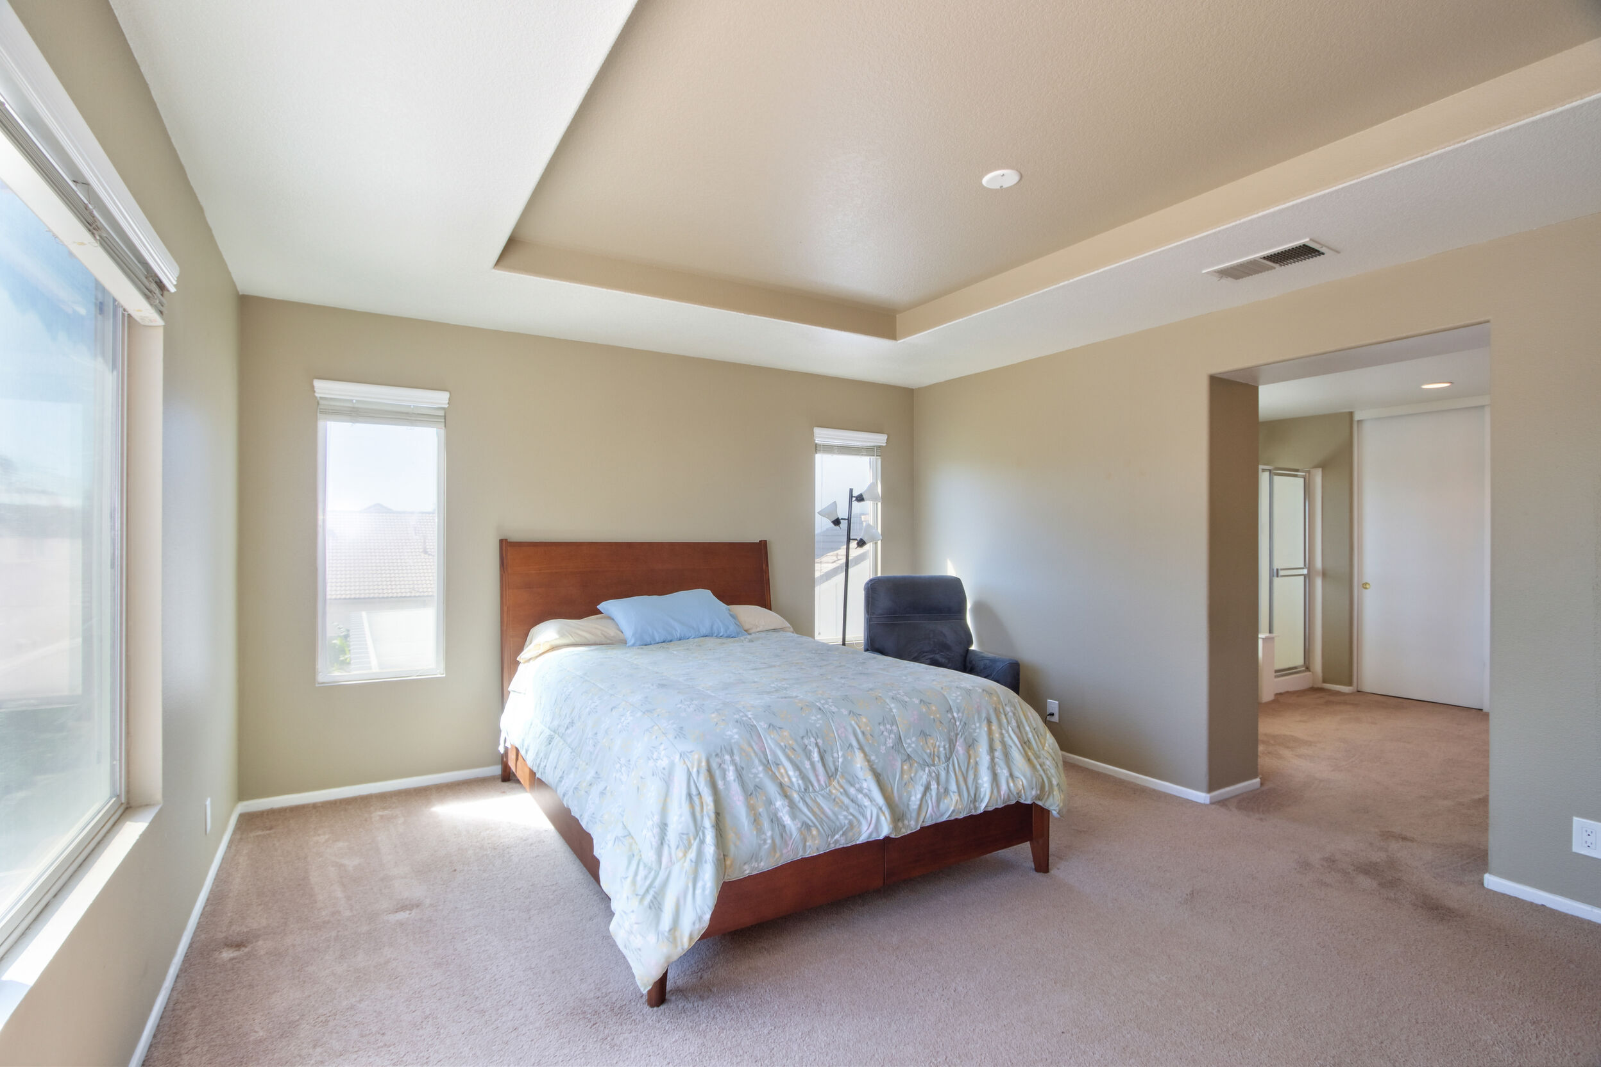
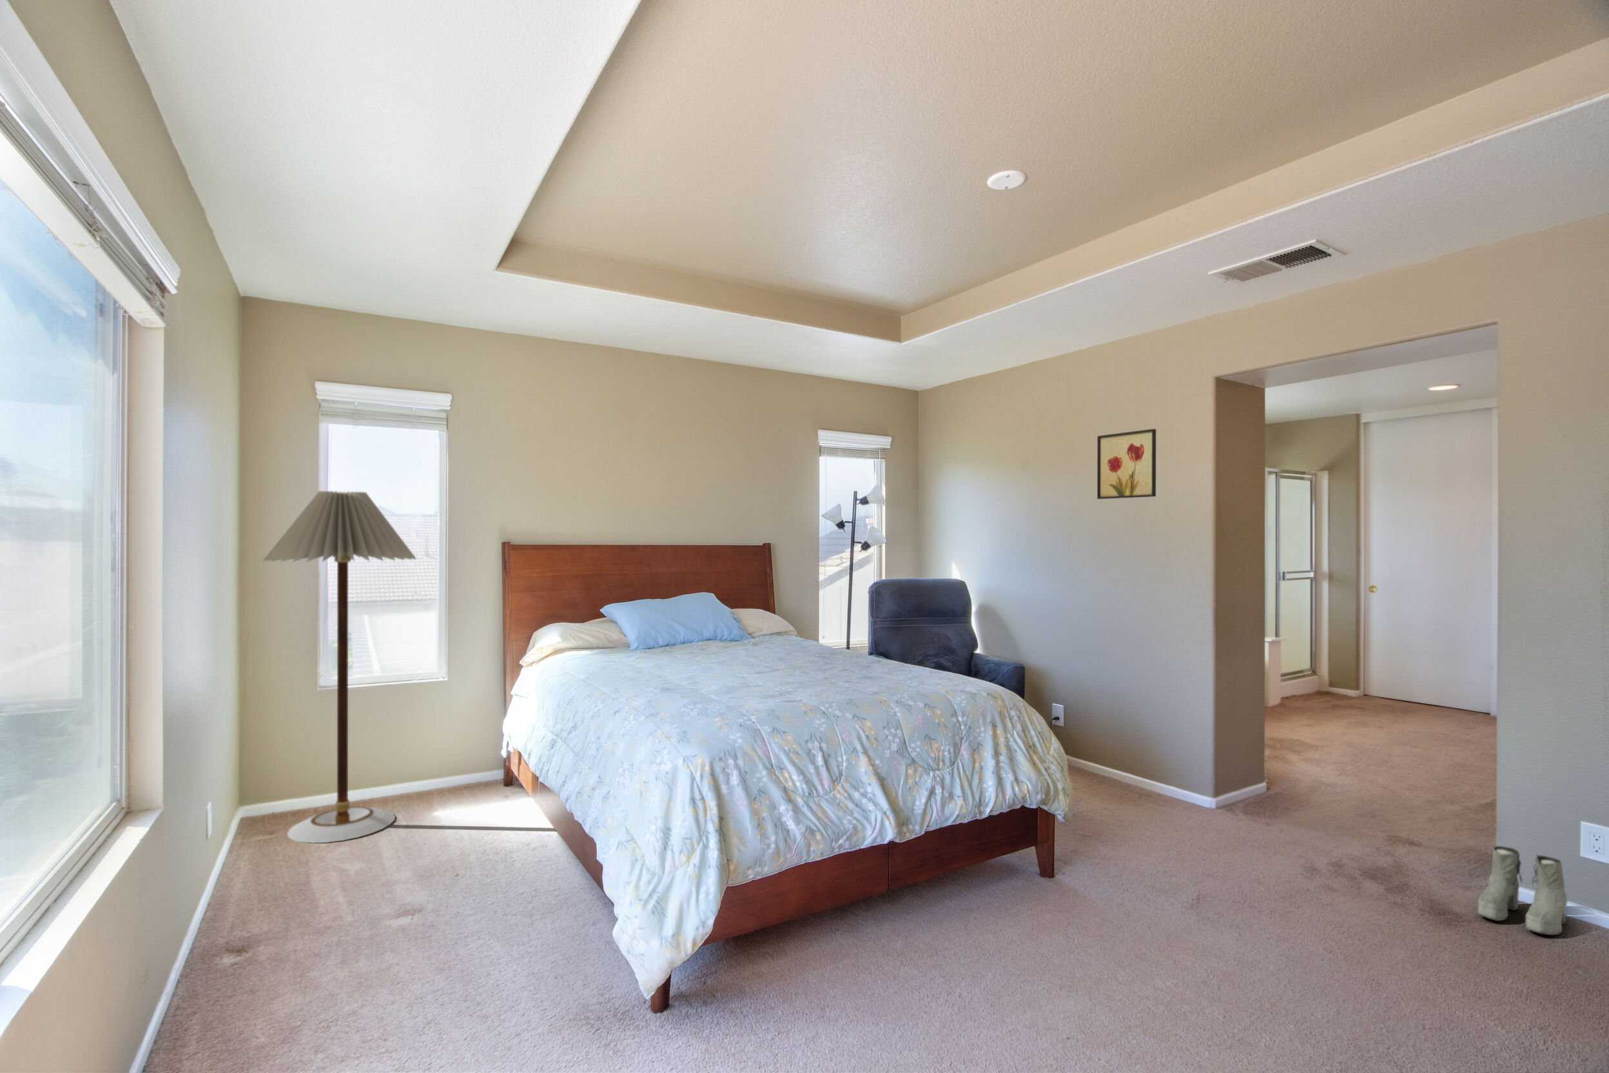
+ floor lamp [262,490,417,844]
+ wall art [1097,429,1156,499]
+ boots [1477,845,1568,935]
